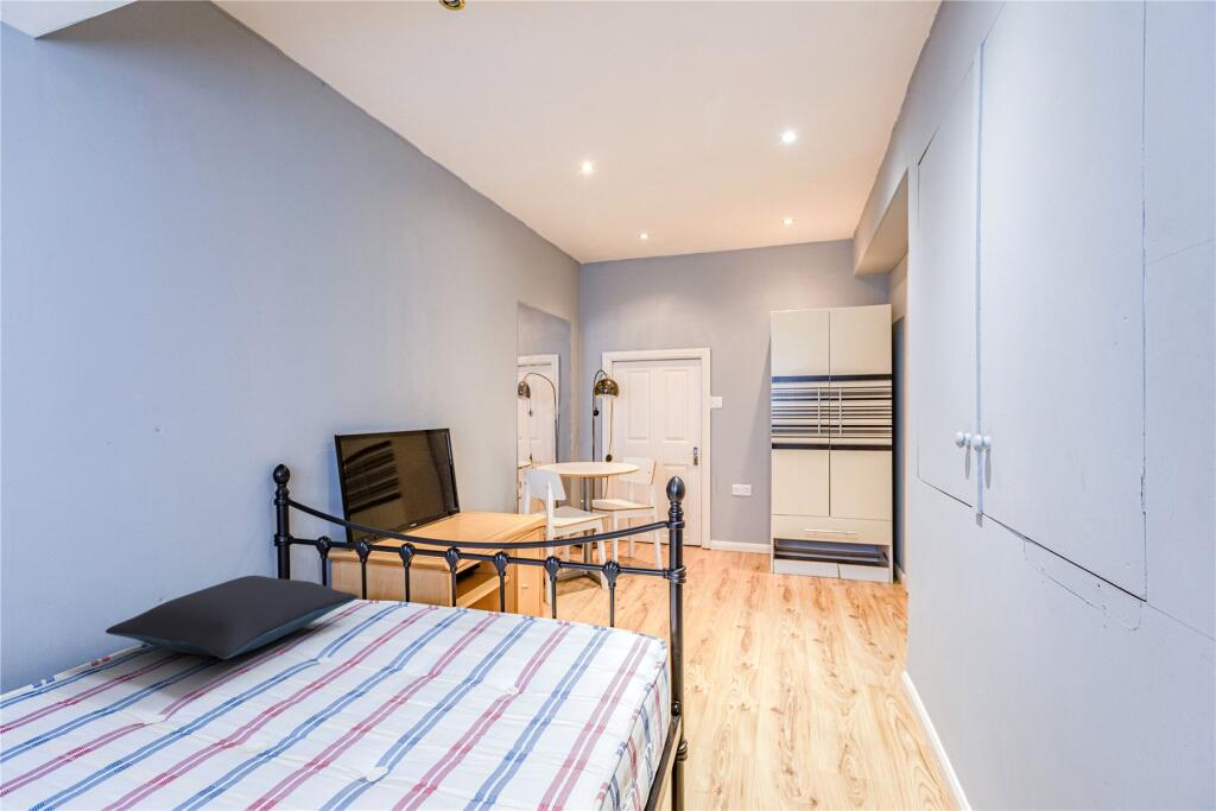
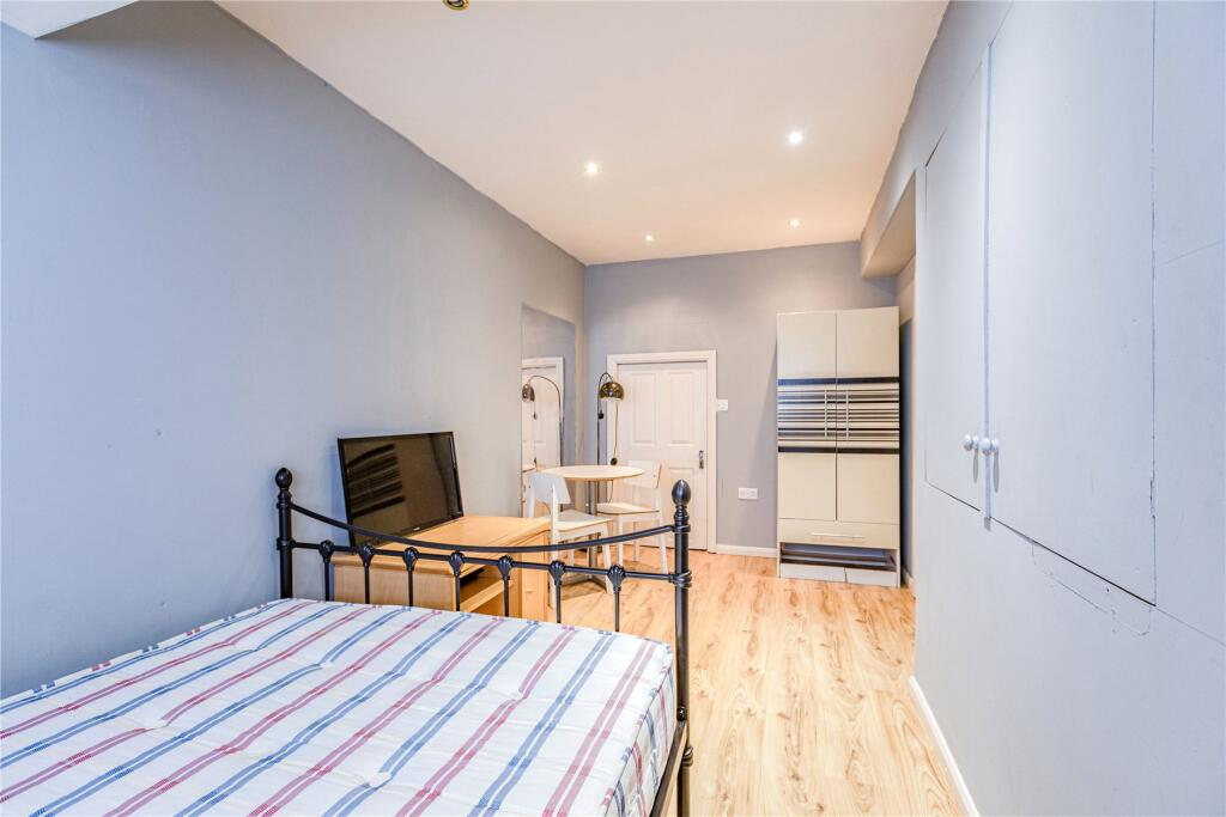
- pillow [104,575,360,660]
